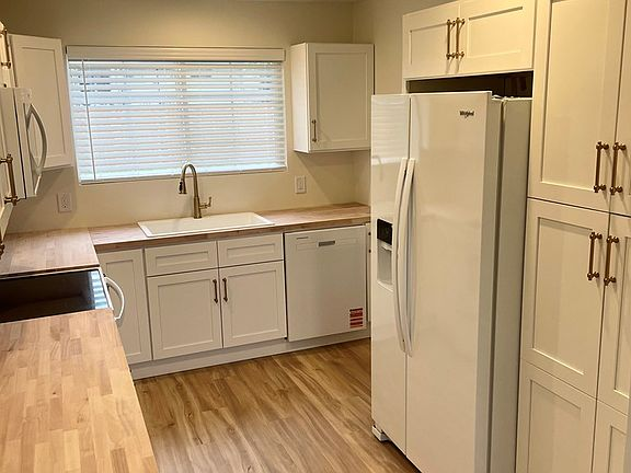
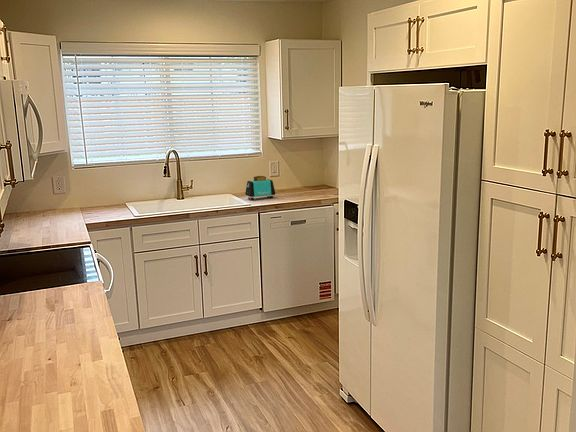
+ toaster [244,175,276,201]
